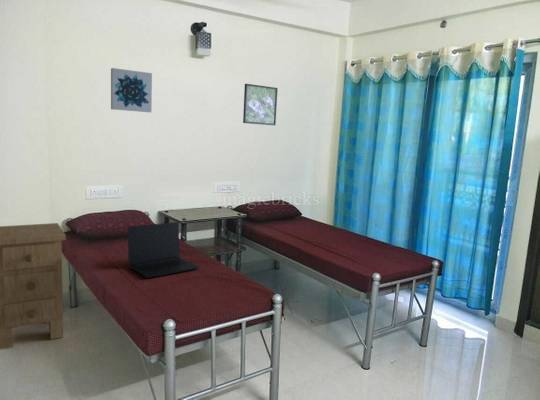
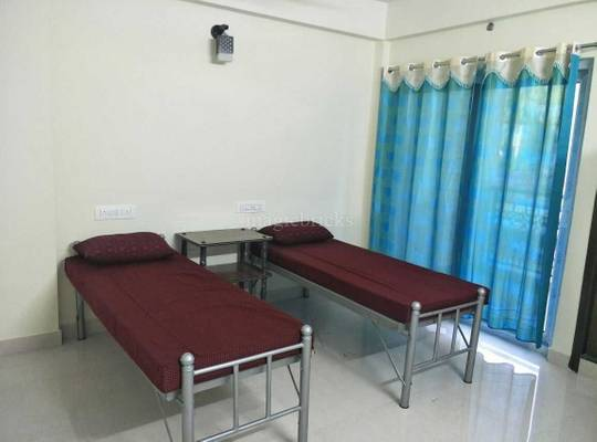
- wall art [110,67,153,113]
- laptop [127,221,200,279]
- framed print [242,83,279,126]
- nightstand [0,222,67,350]
